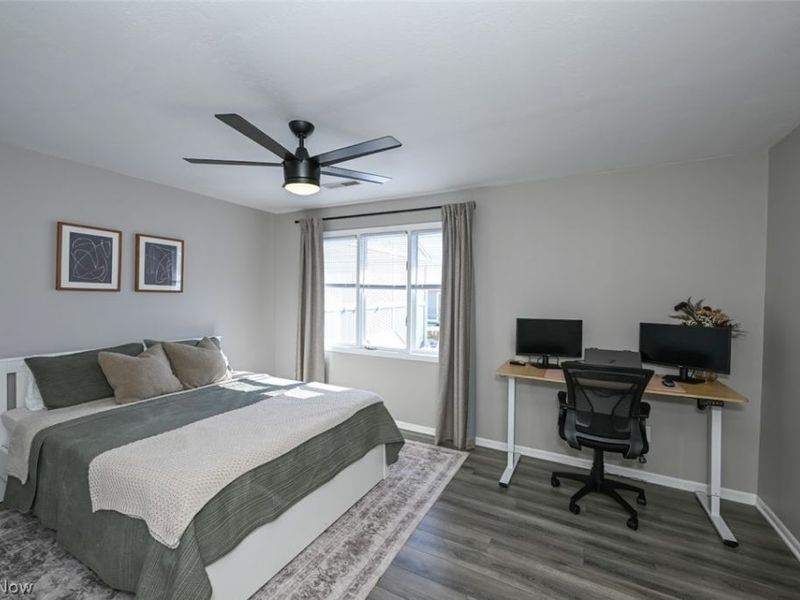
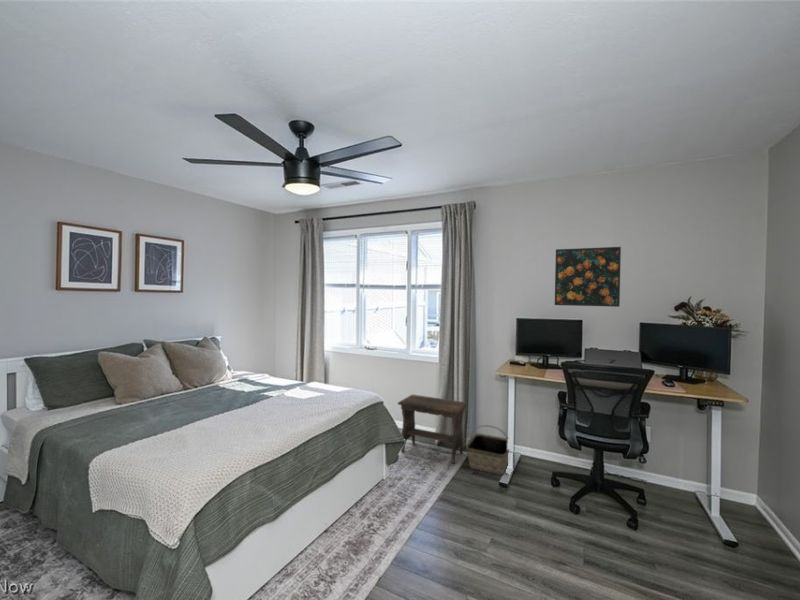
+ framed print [554,246,622,308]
+ footstool [397,393,469,465]
+ basket [465,424,510,476]
